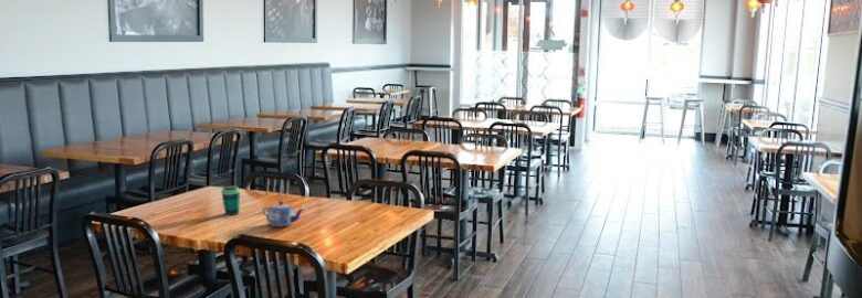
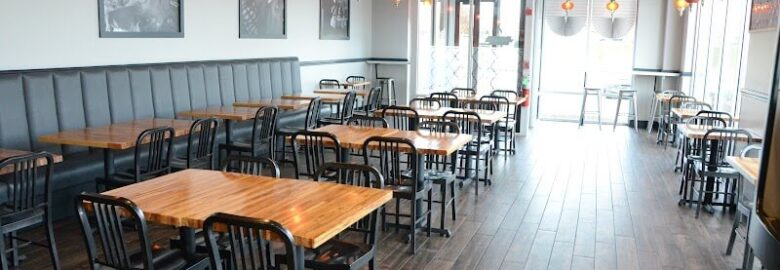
- cup [220,184,241,216]
- teapot [262,200,304,227]
